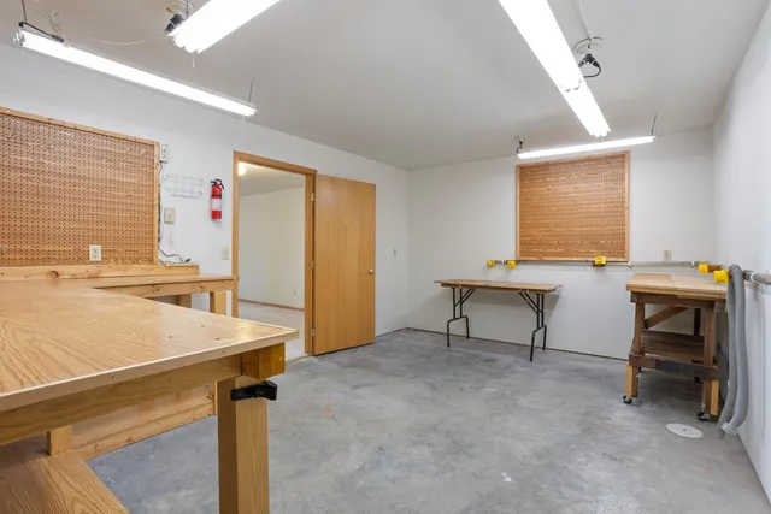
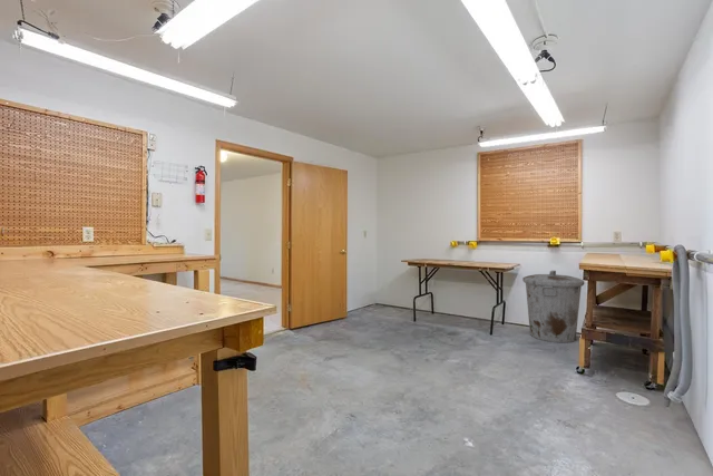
+ trash can [521,270,585,343]
